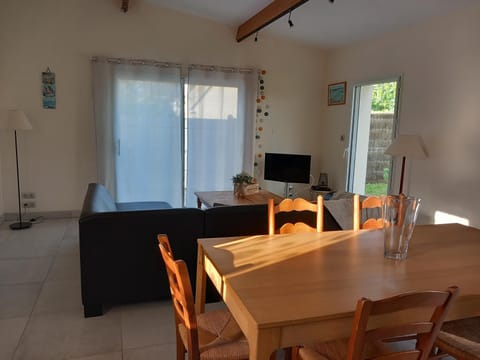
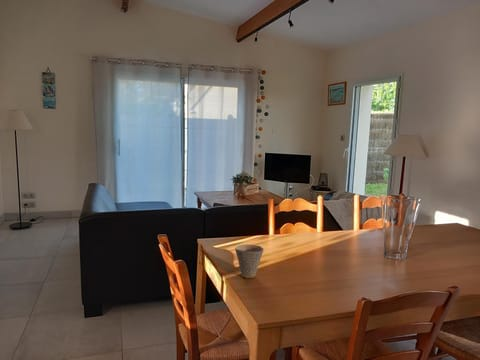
+ cup [234,243,265,279]
